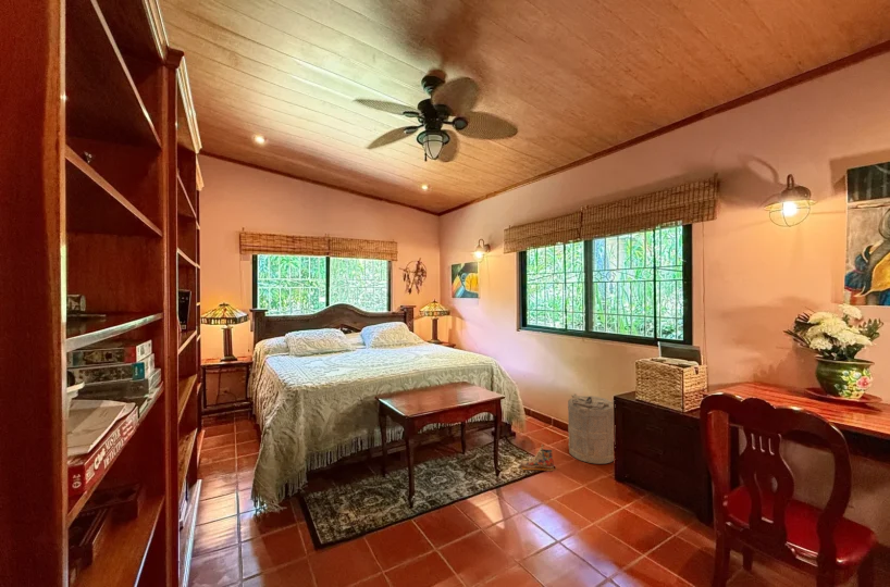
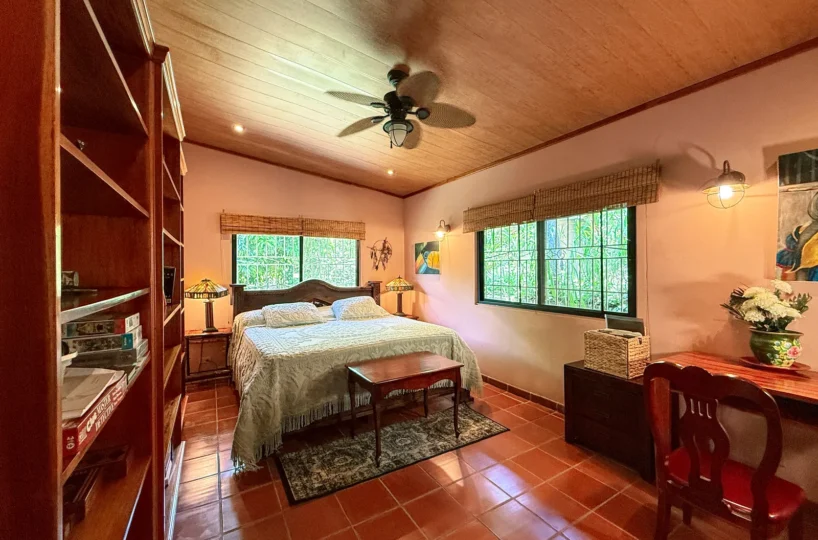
- laundry hamper [567,394,615,465]
- shoe [519,444,555,472]
